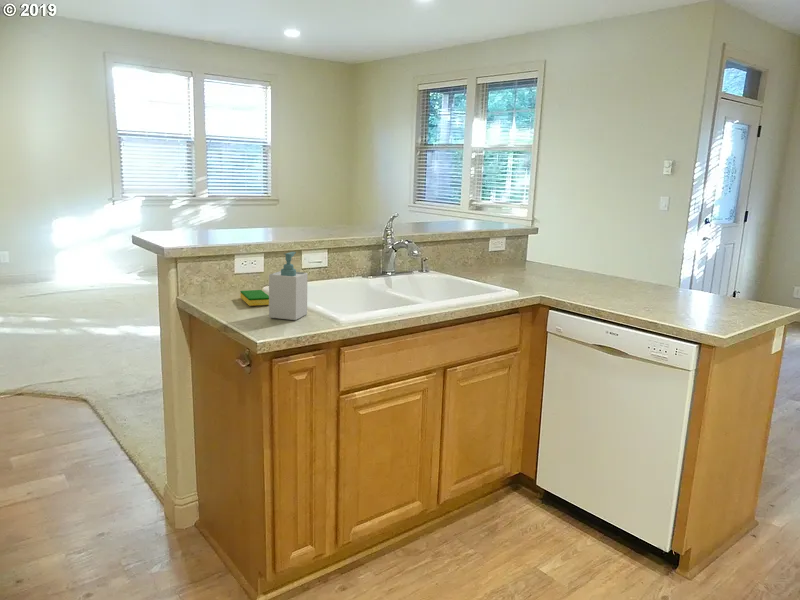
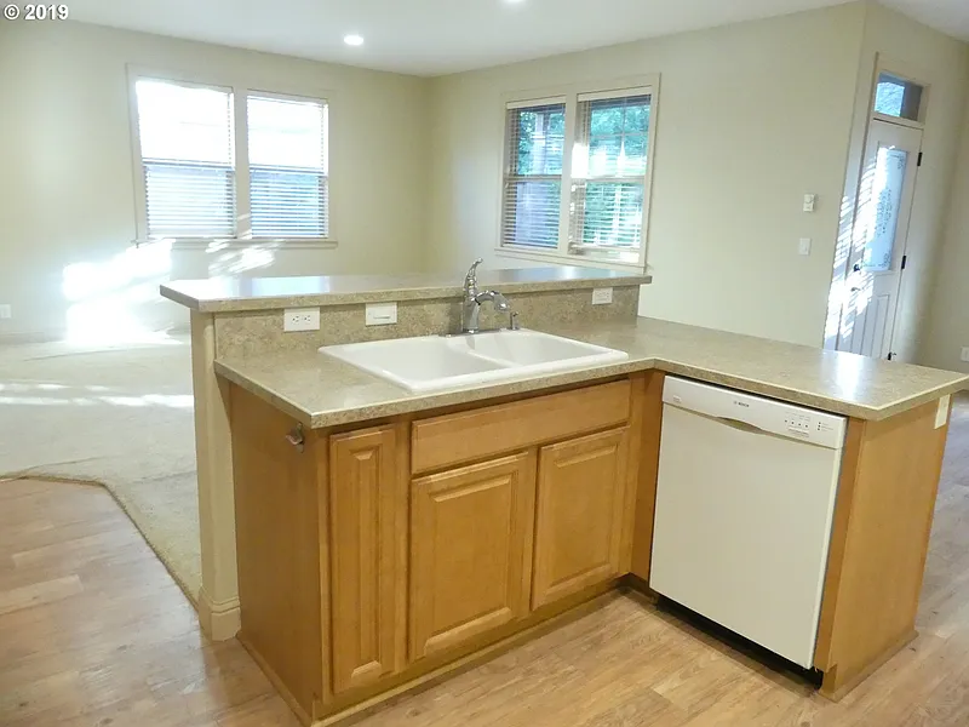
- soap bottle [268,251,308,321]
- dish sponge [239,289,269,307]
